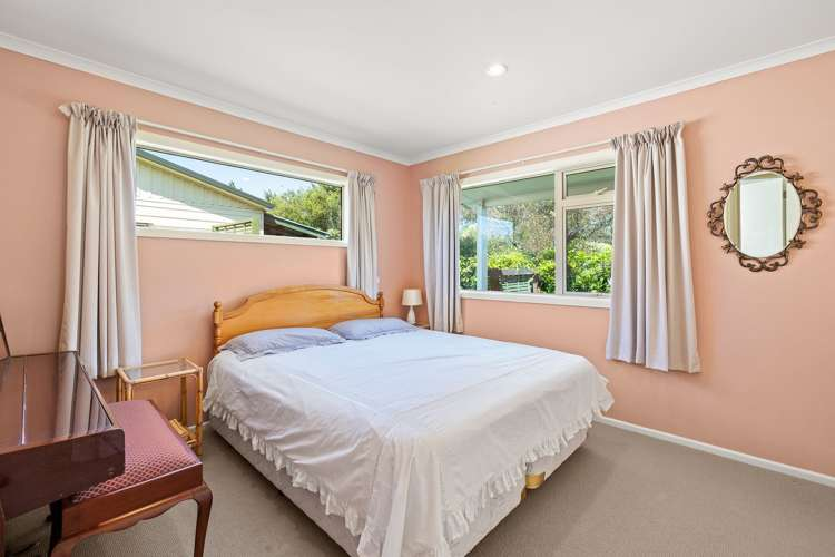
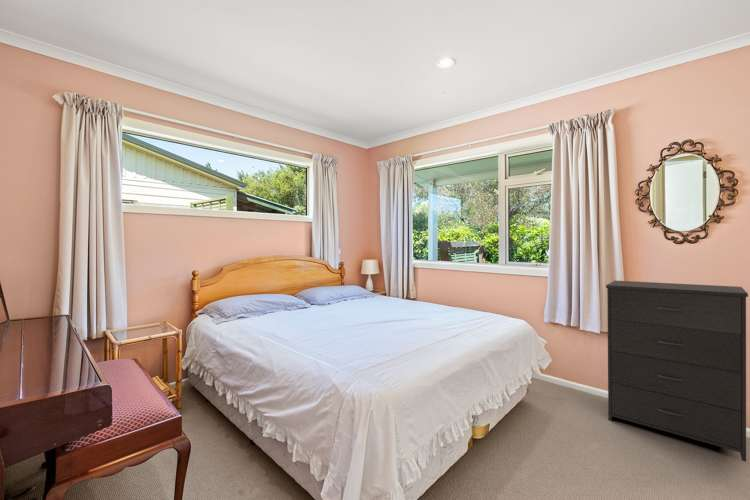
+ dresser [605,280,749,462]
